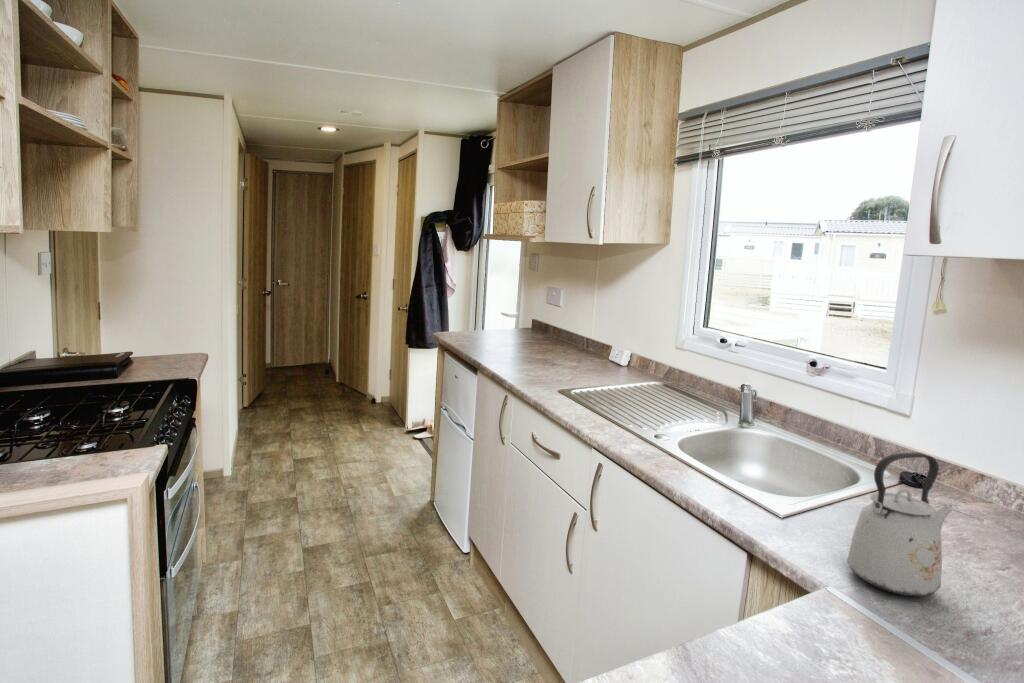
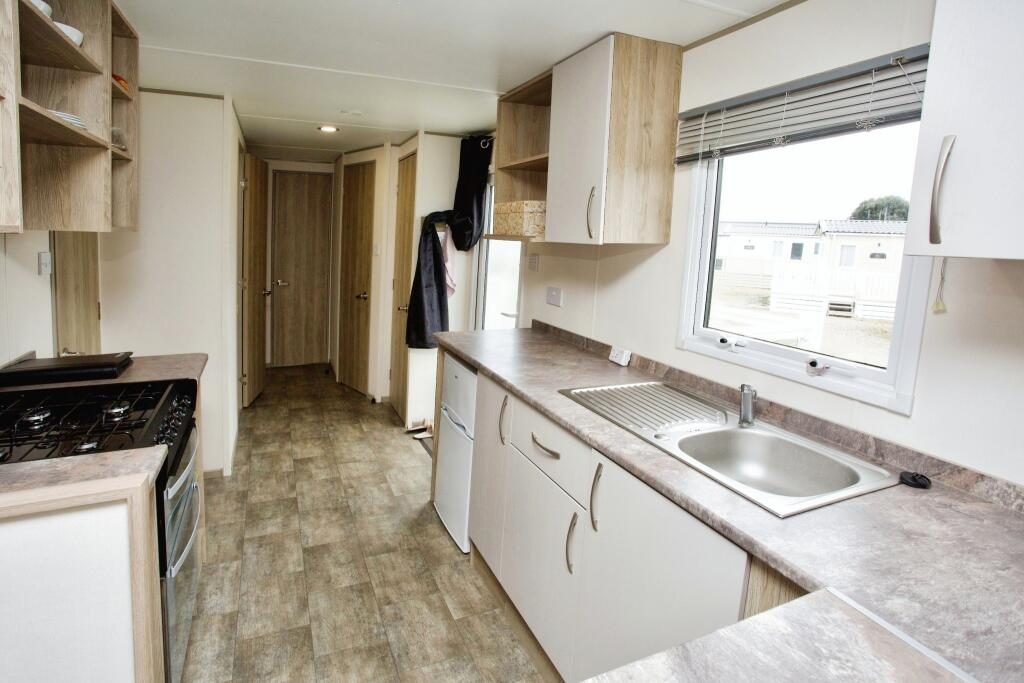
- kettle [846,451,953,598]
